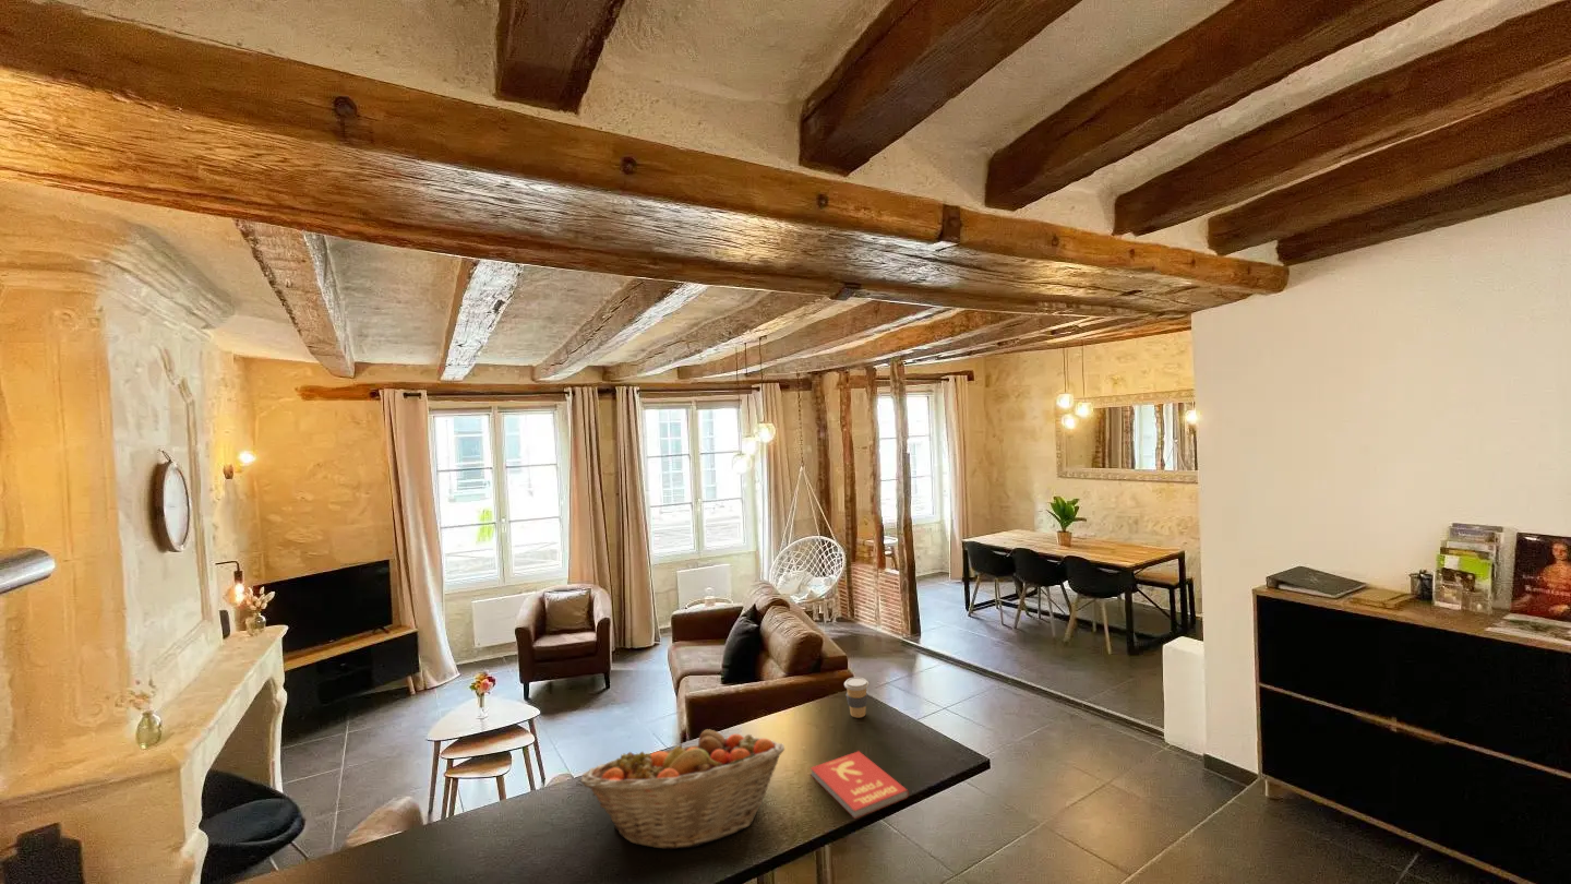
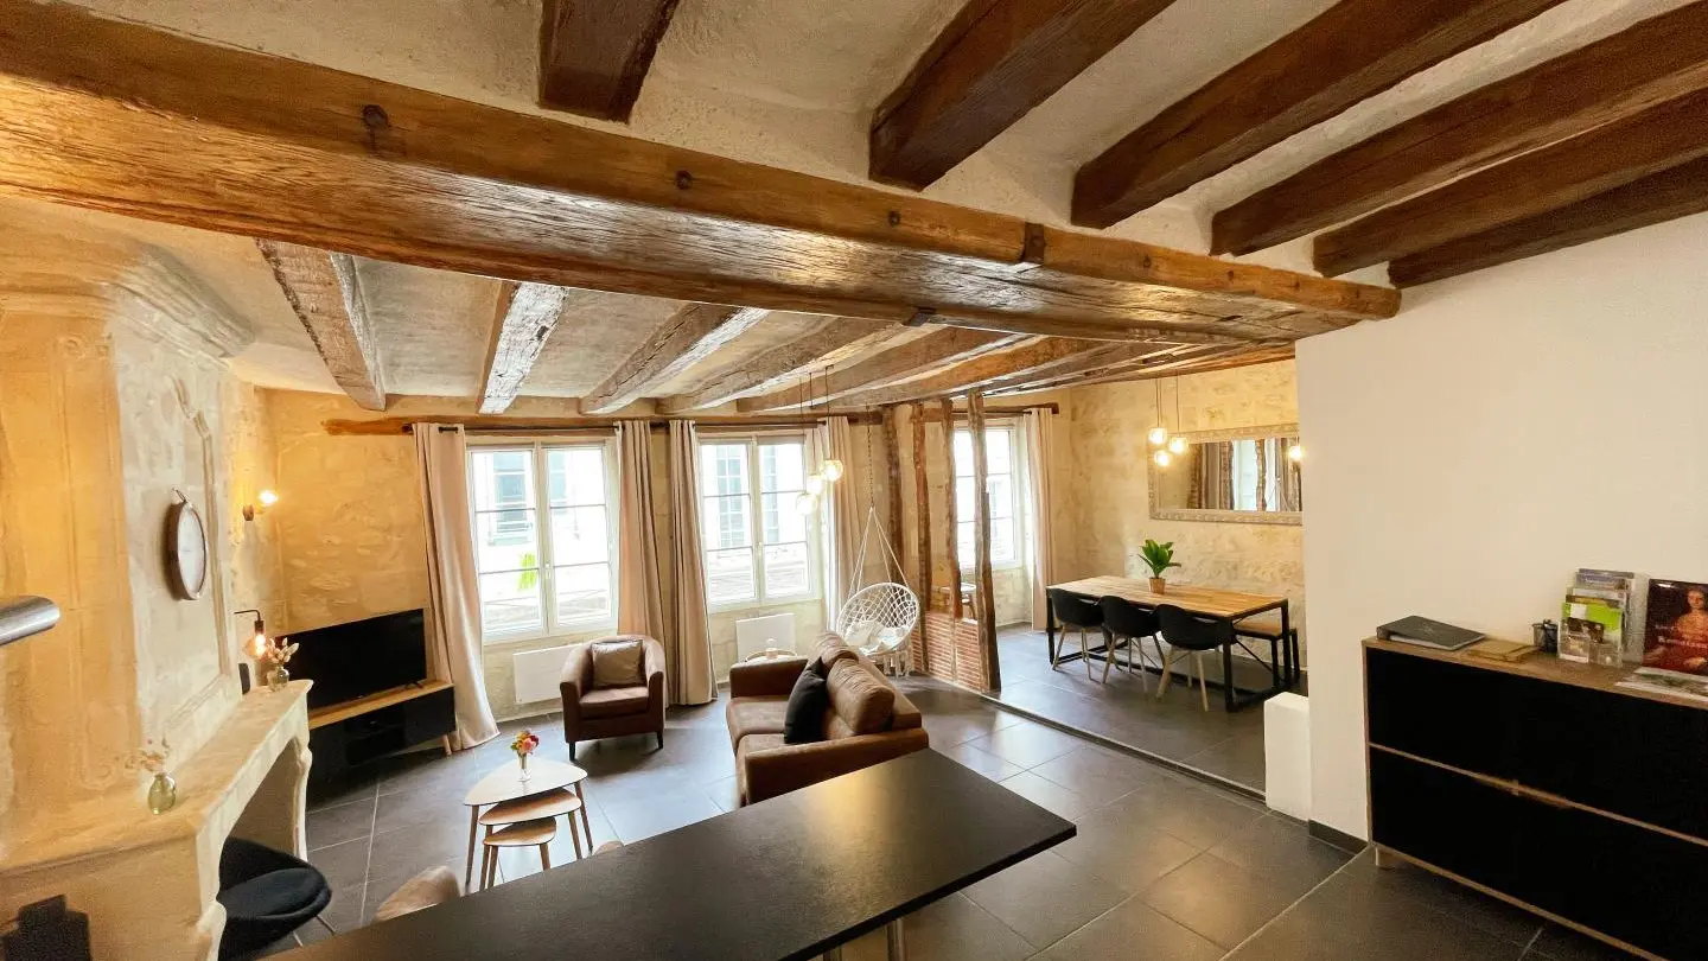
- book [810,750,910,820]
- coffee cup [843,677,870,718]
- fruit basket [579,728,786,850]
